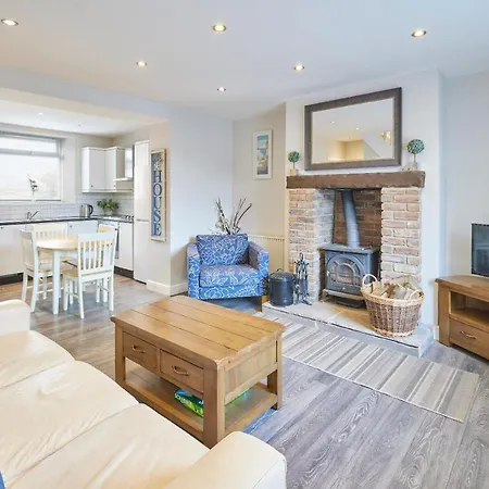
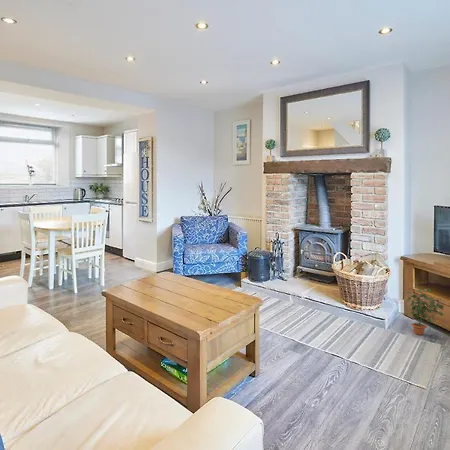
+ potted plant [405,287,445,336]
